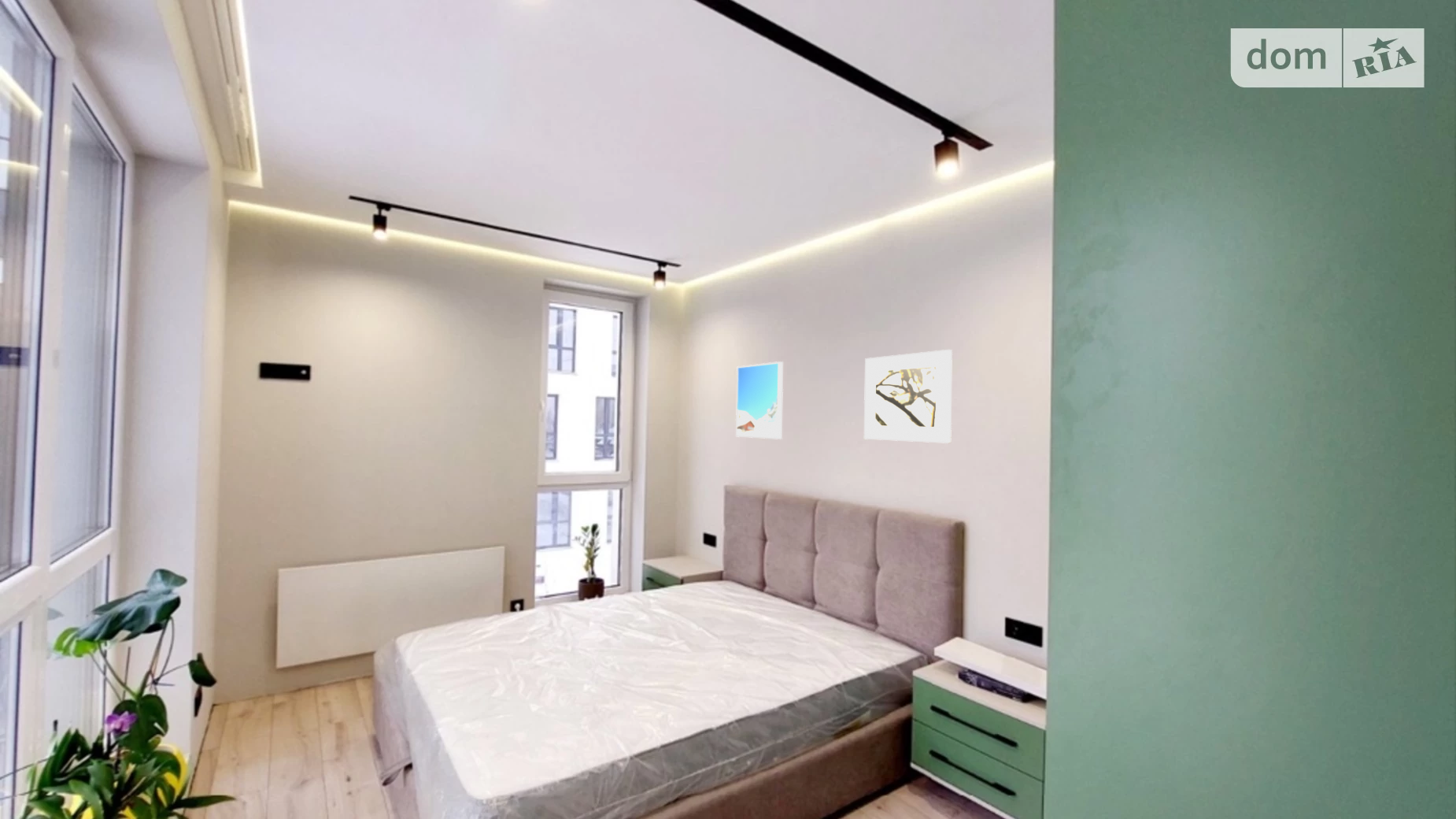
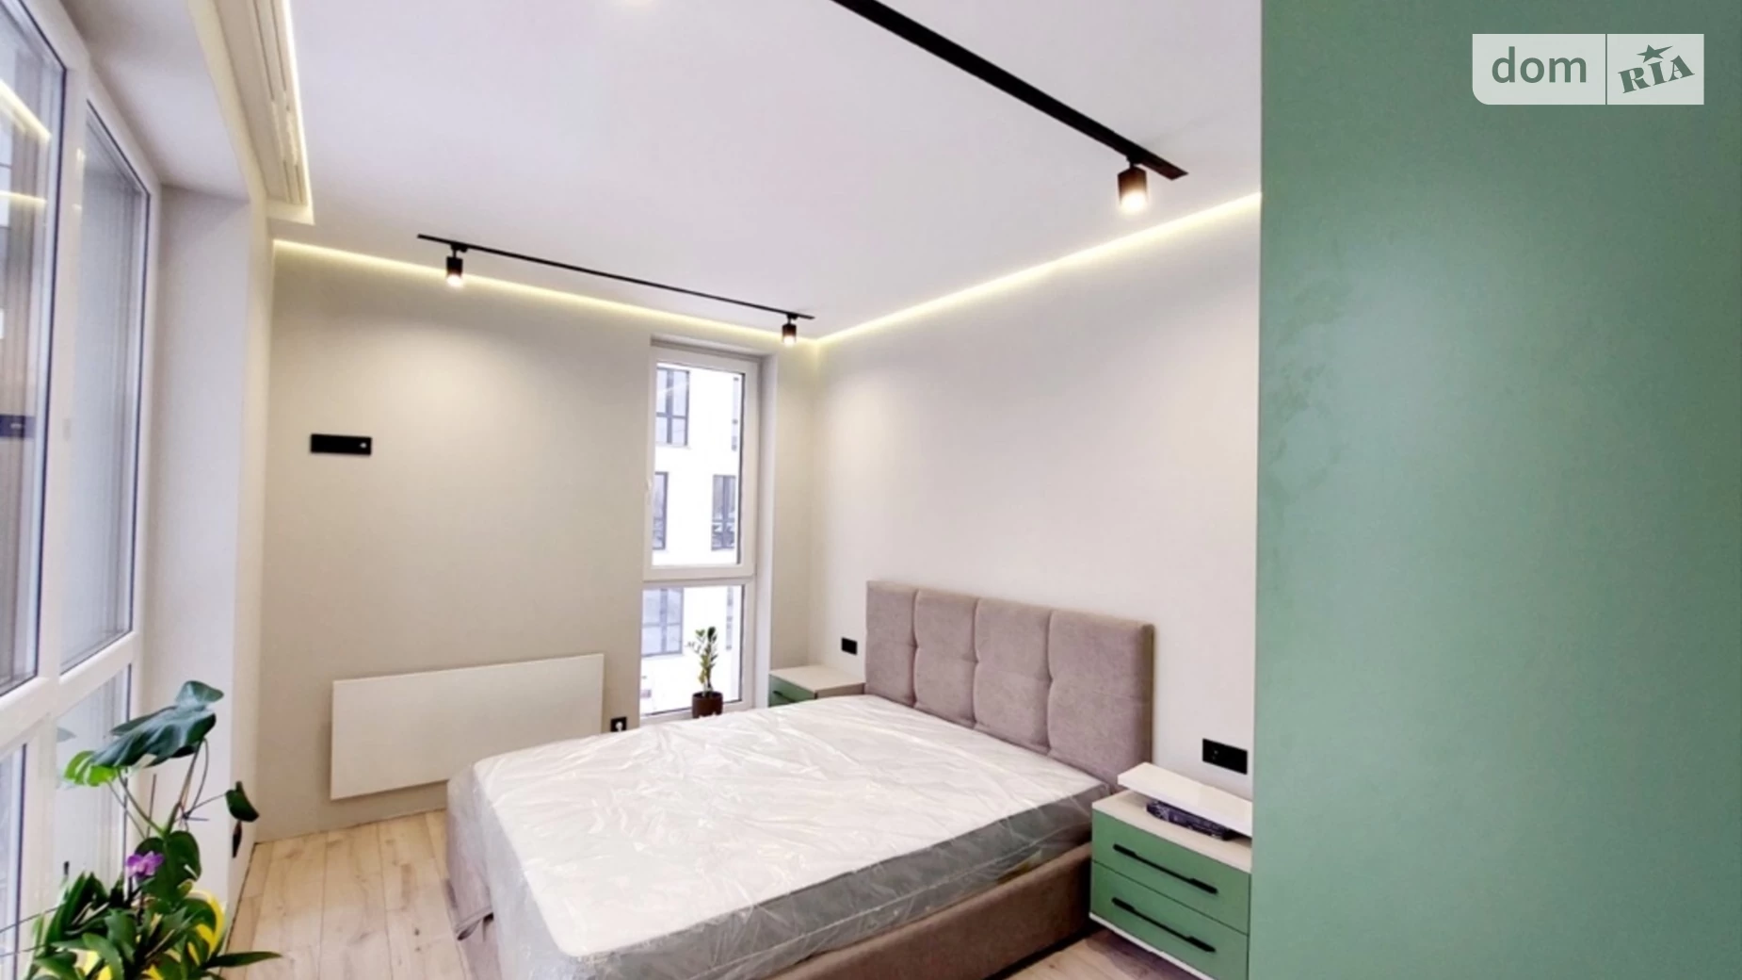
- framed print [863,349,953,444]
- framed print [735,361,784,440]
